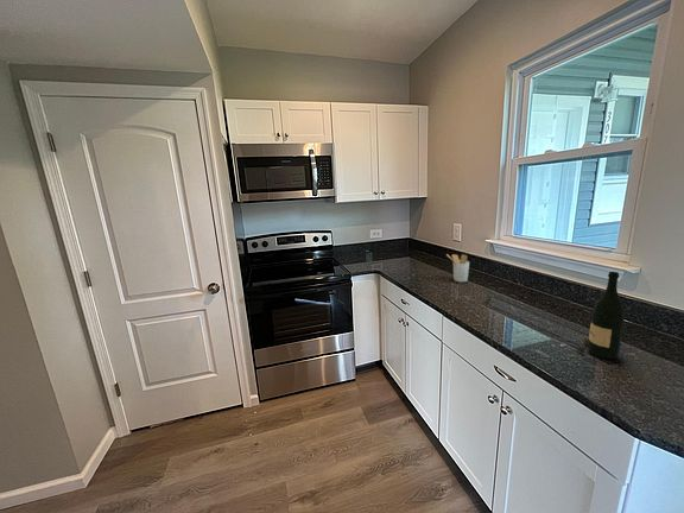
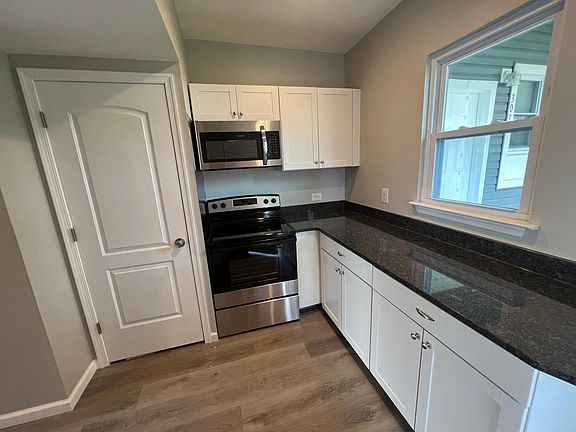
- utensil holder [445,253,470,283]
- wine bottle [572,271,626,360]
